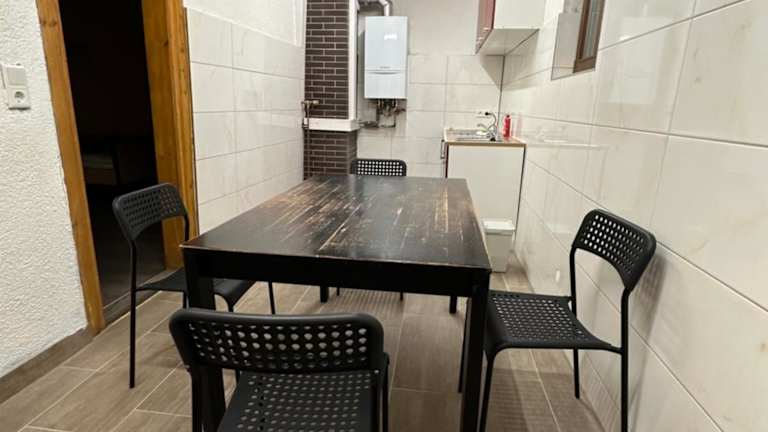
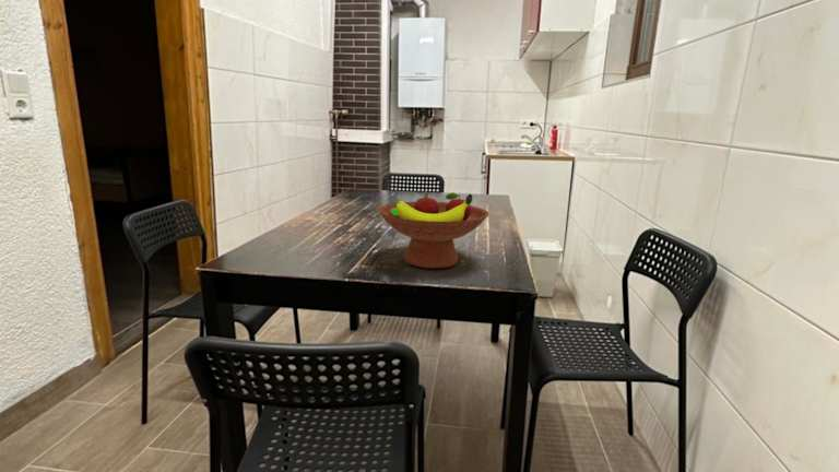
+ fruit bowl [377,192,491,270]
